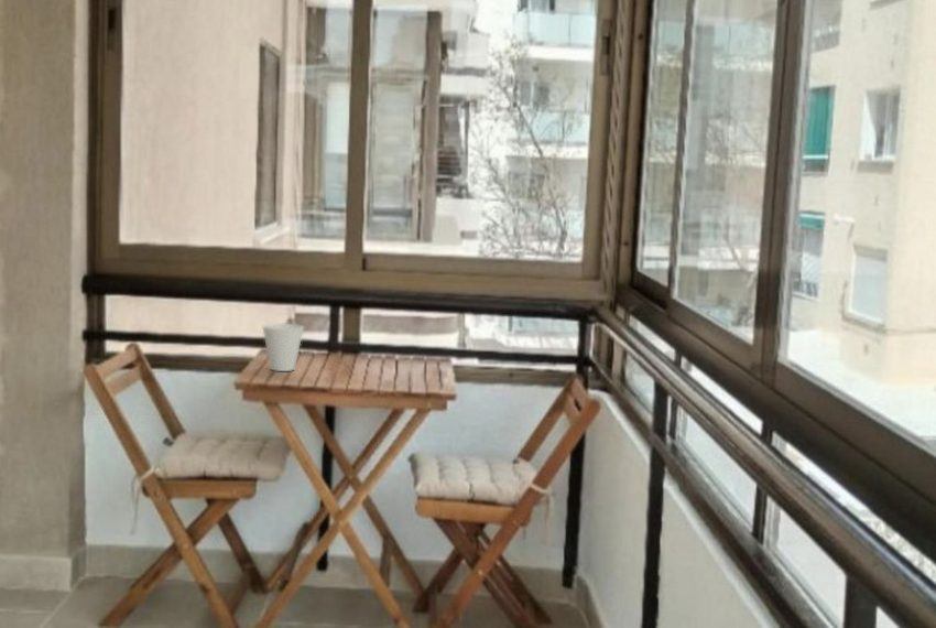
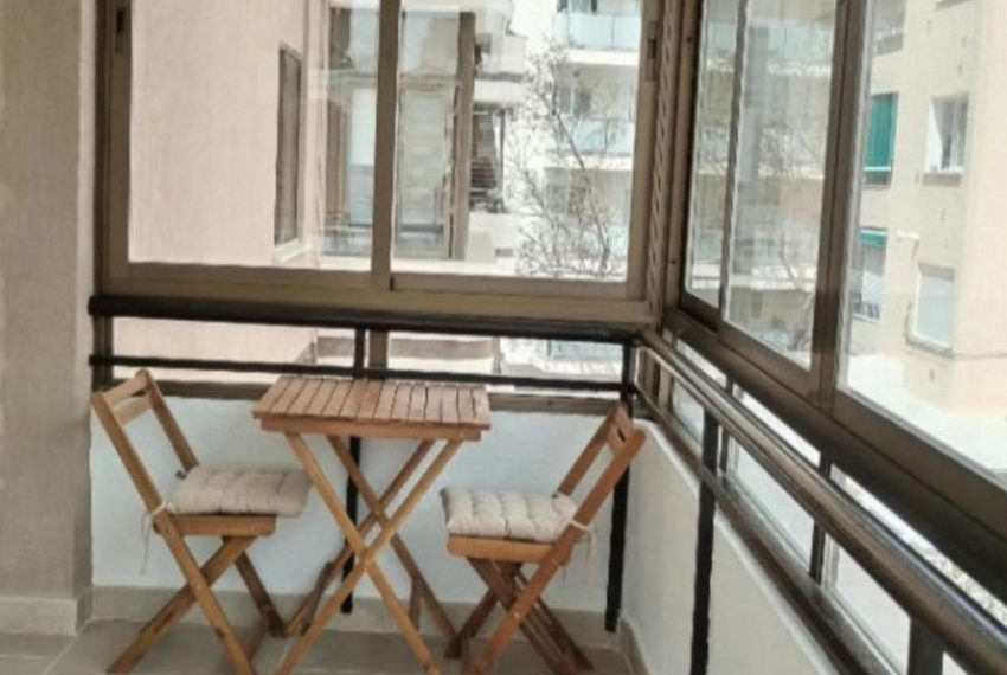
- cup [261,323,305,372]
